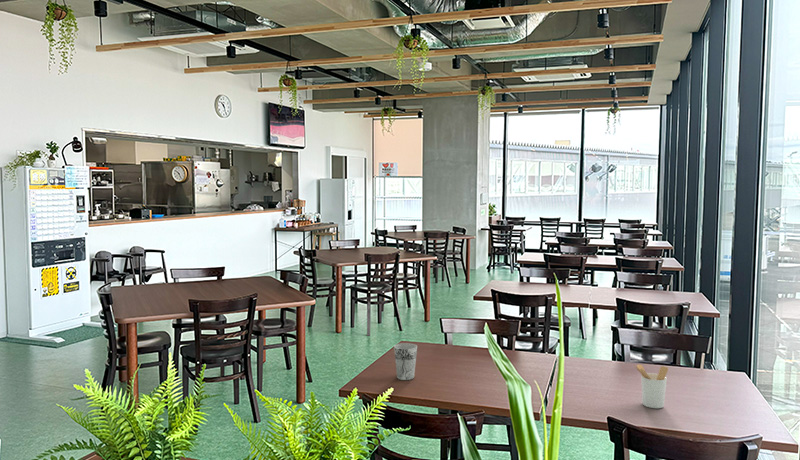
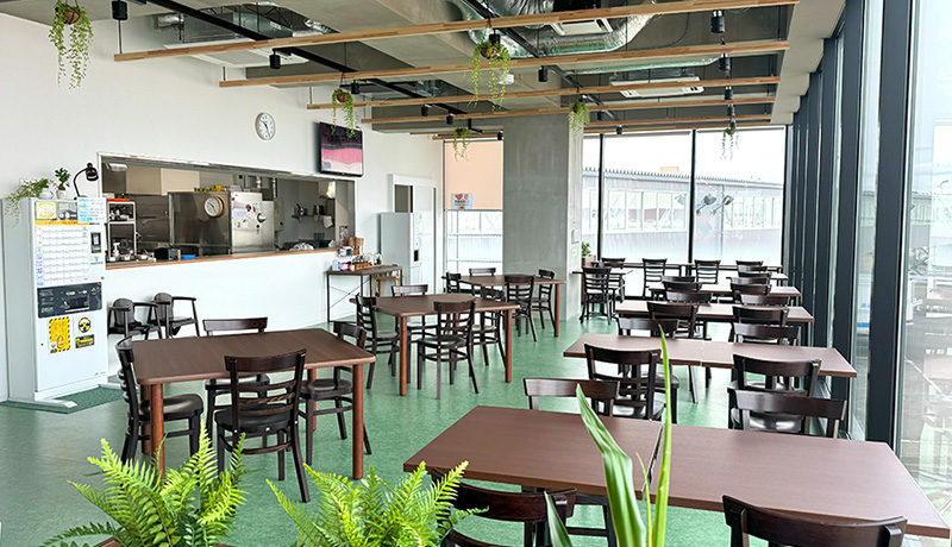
- utensil holder [635,364,669,409]
- cup [393,342,418,381]
